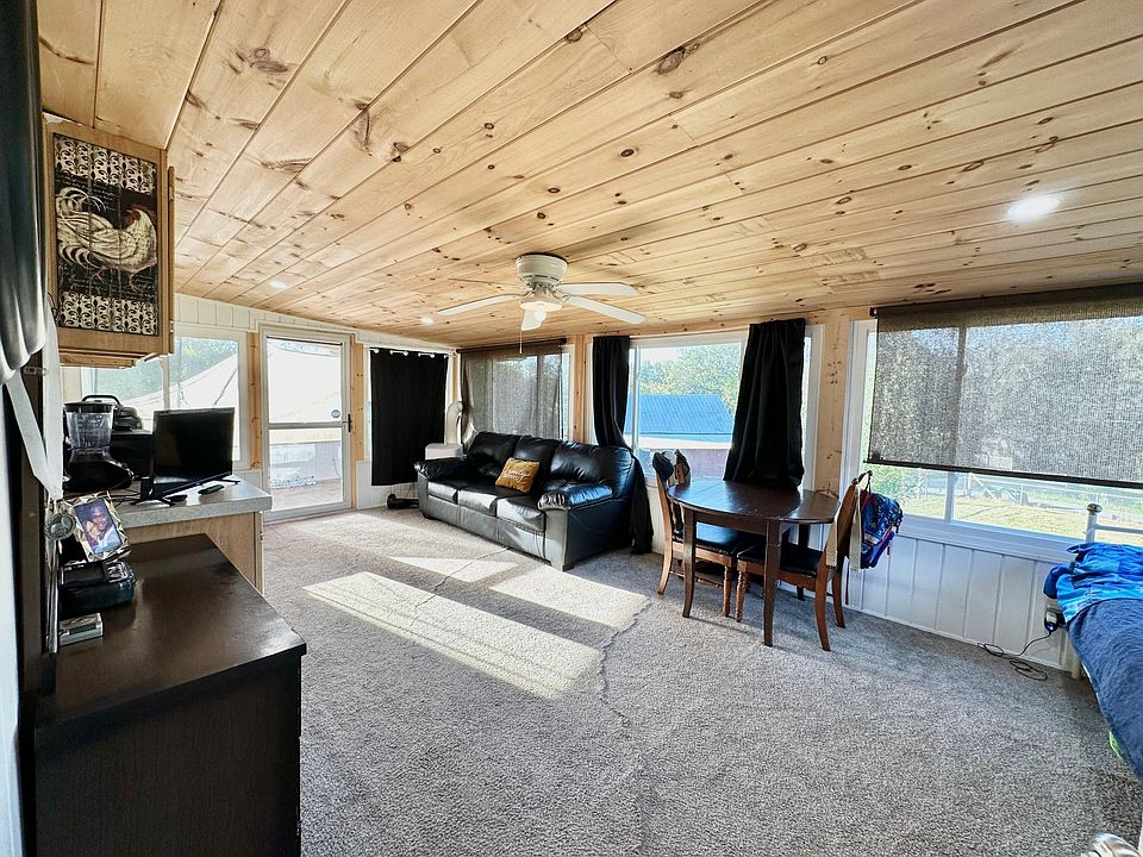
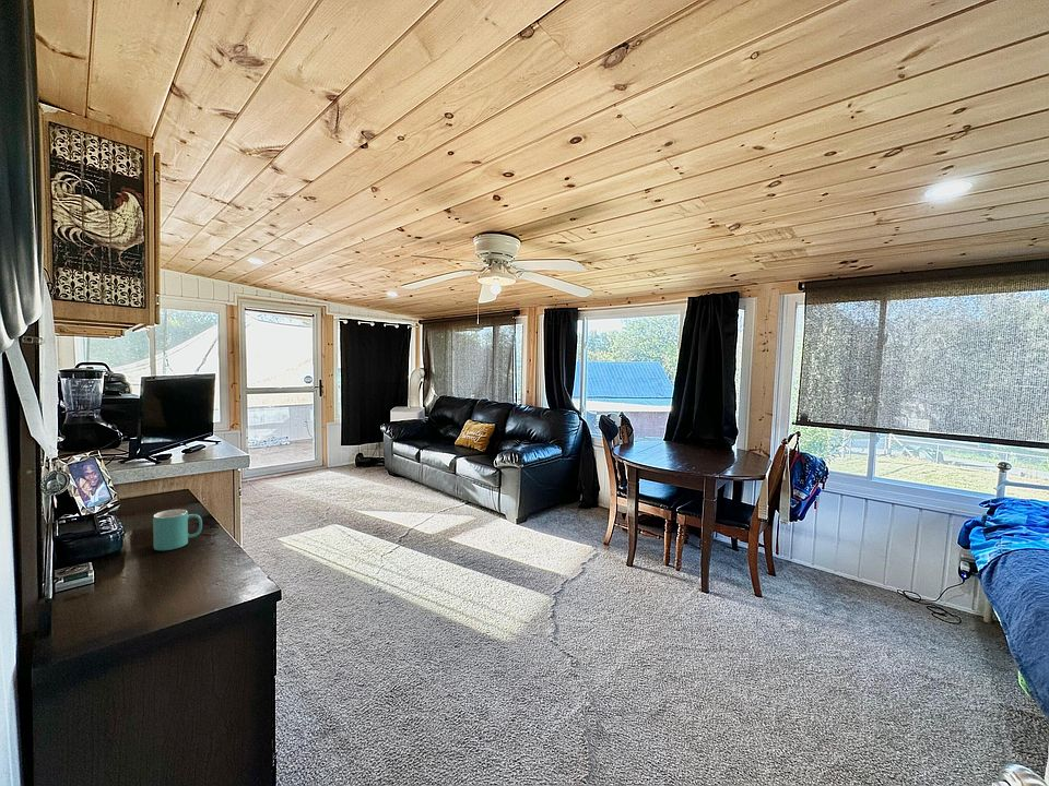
+ mug [152,509,203,551]
